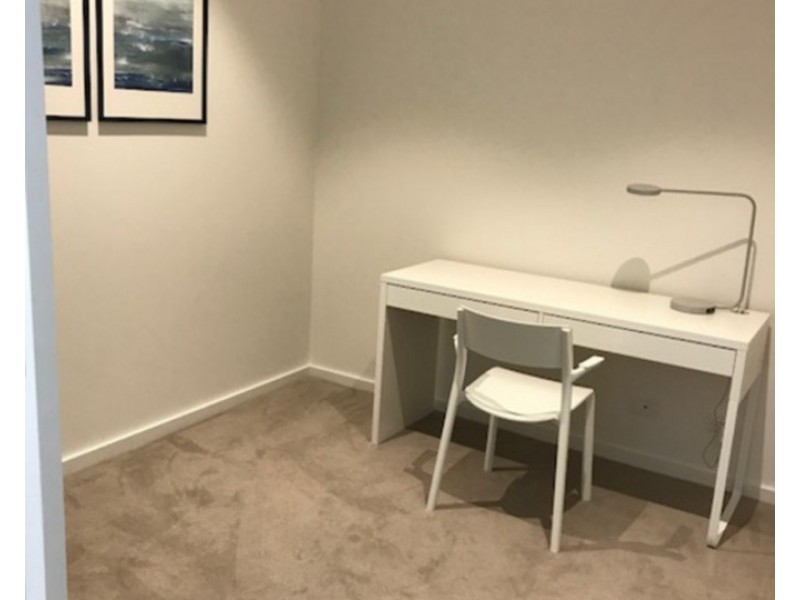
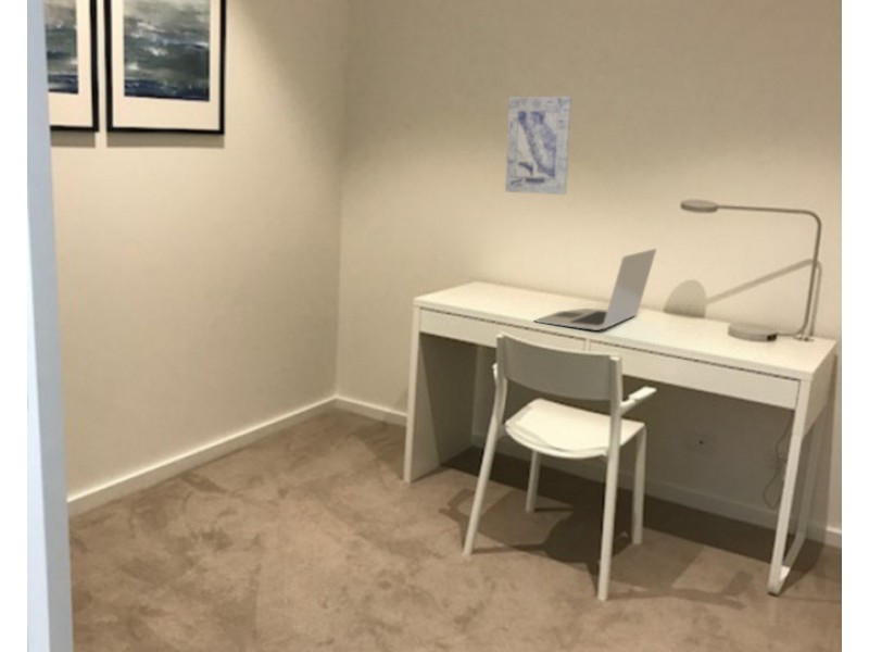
+ laptop [533,248,657,331]
+ wall art [504,96,572,196]
